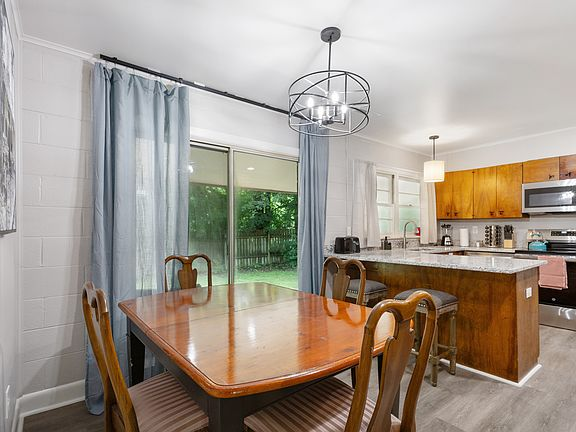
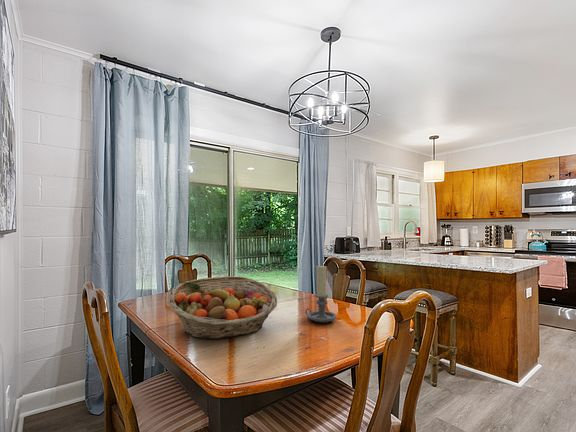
+ candle holder [305,264,338,324]
+ fruit basket [168,275,278,340]
